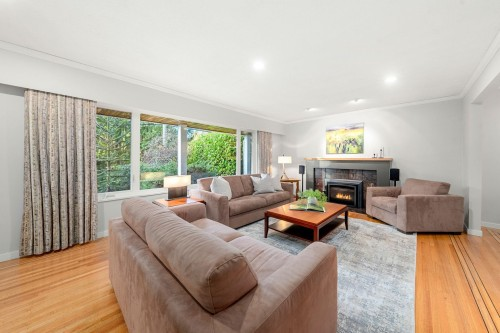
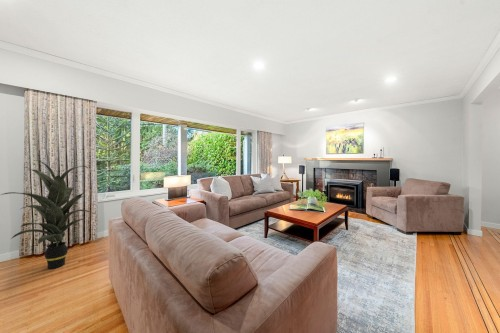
+ indoor plant [0,159,93,270]
